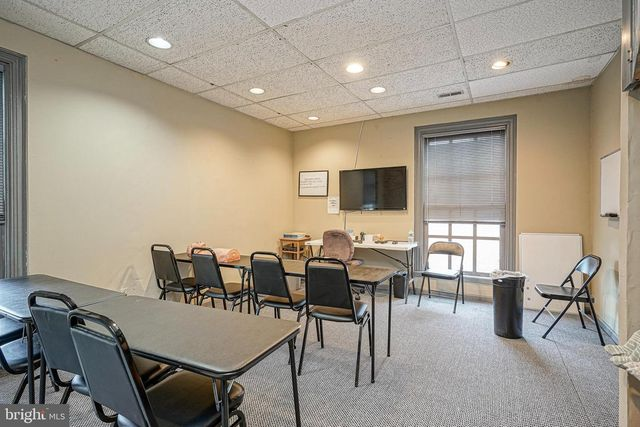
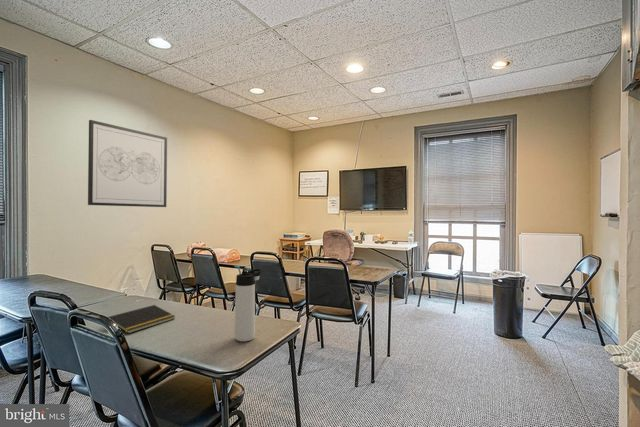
+ notepad [107,304,176,335]
+ thermos bottle [234,268,263,342]
+ wall art [87,119,168,208]
